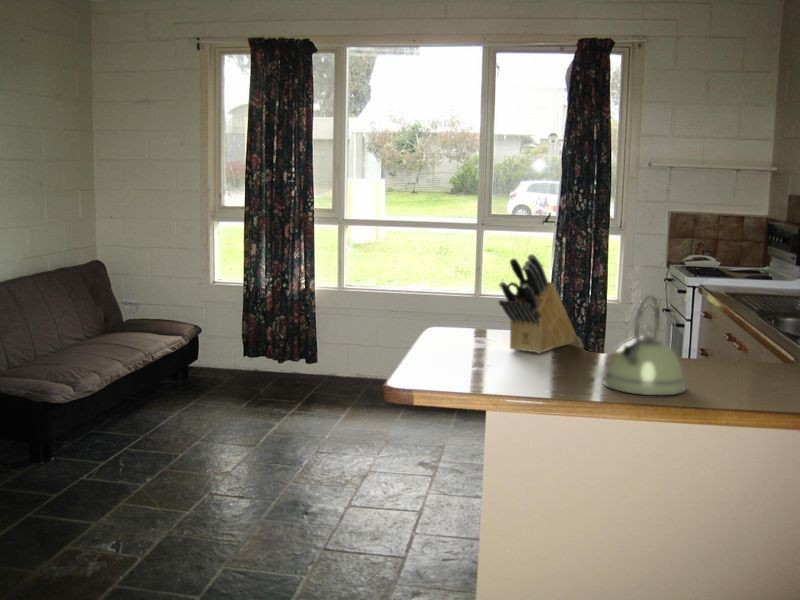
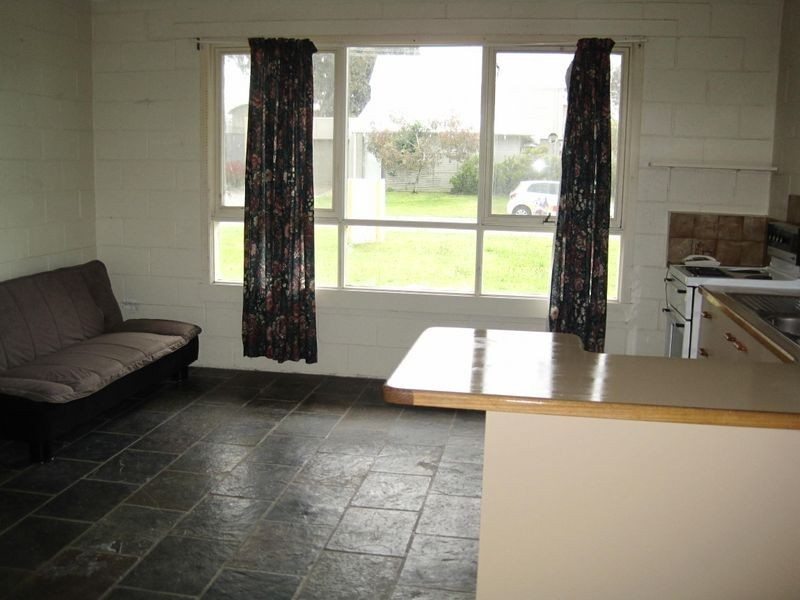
- knife block [498,253,577,355]
- kettle [601,294,687,396]
